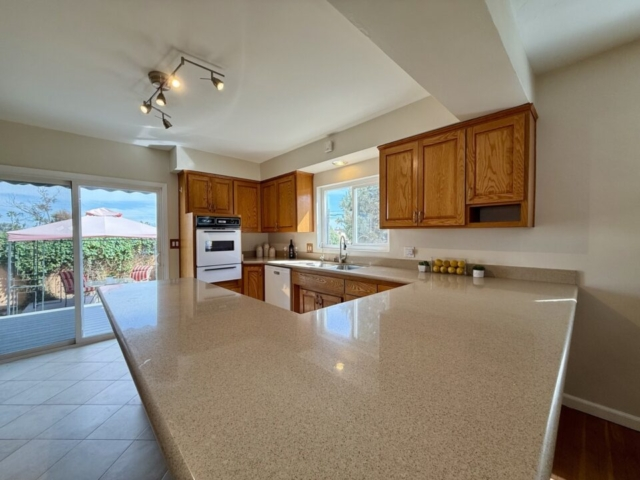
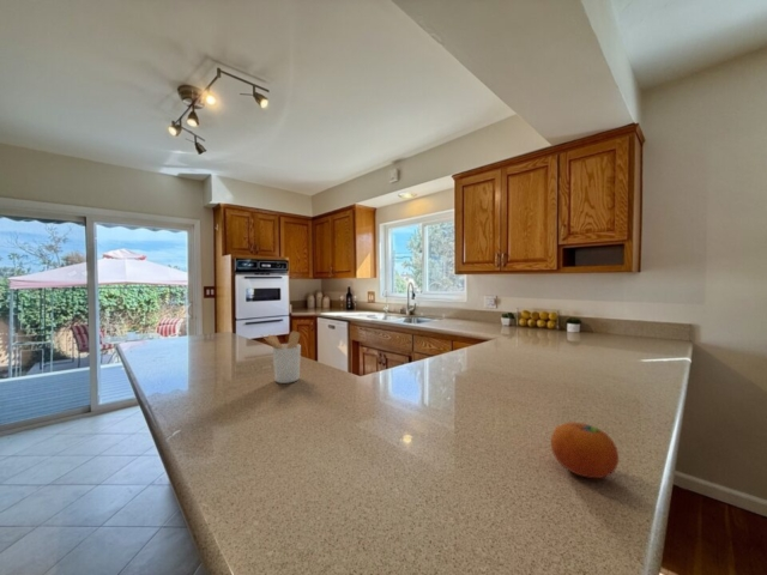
+ utensil holder [259,331,302,385]
+ fruit [550,420,620,479]
